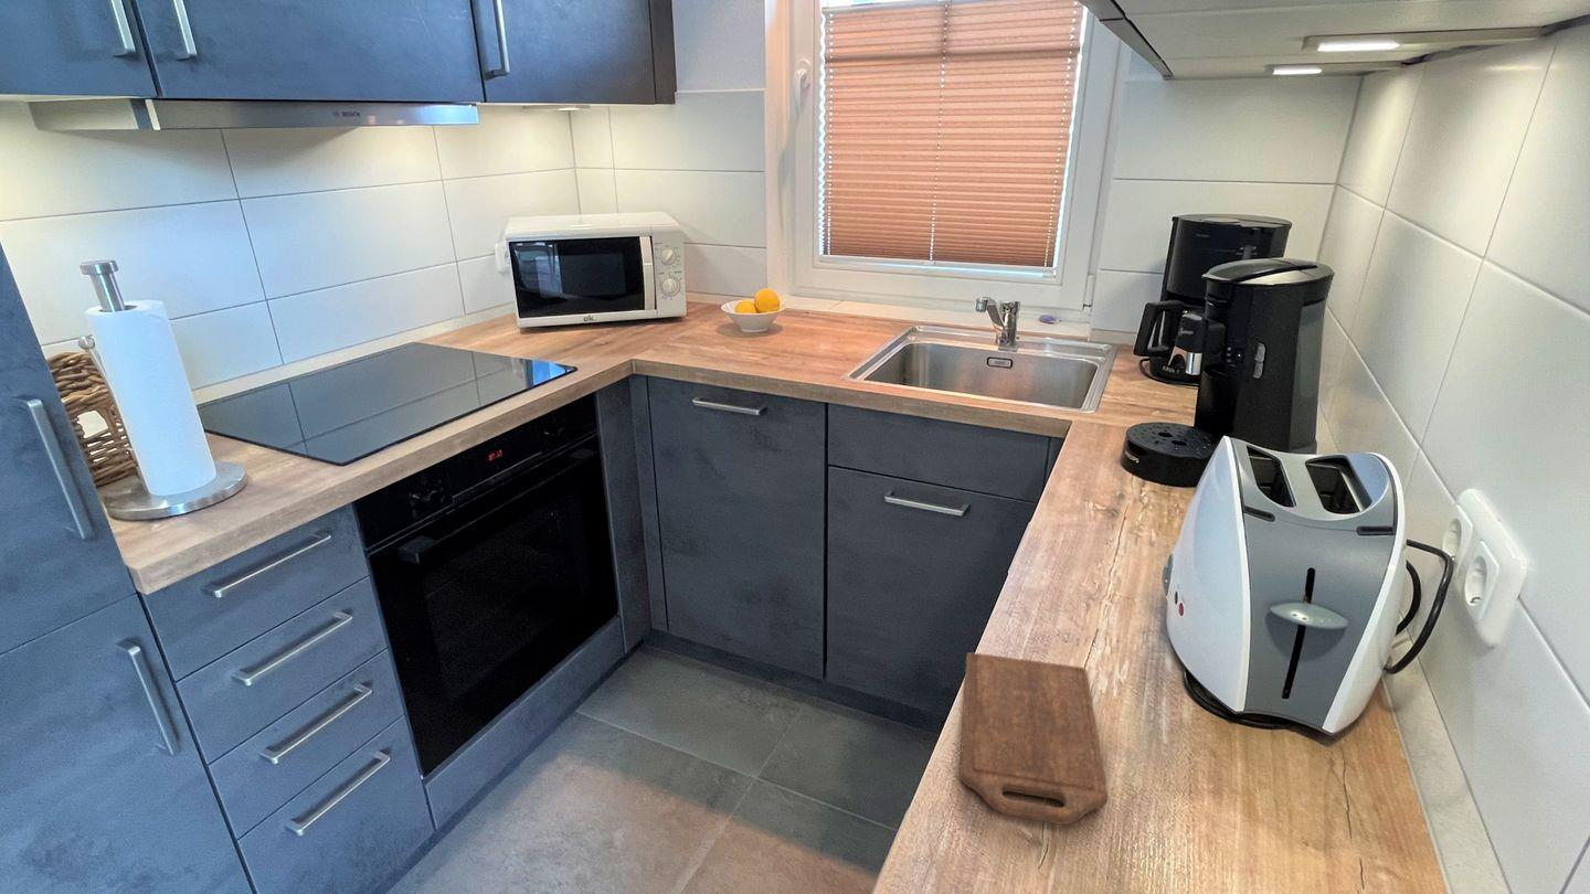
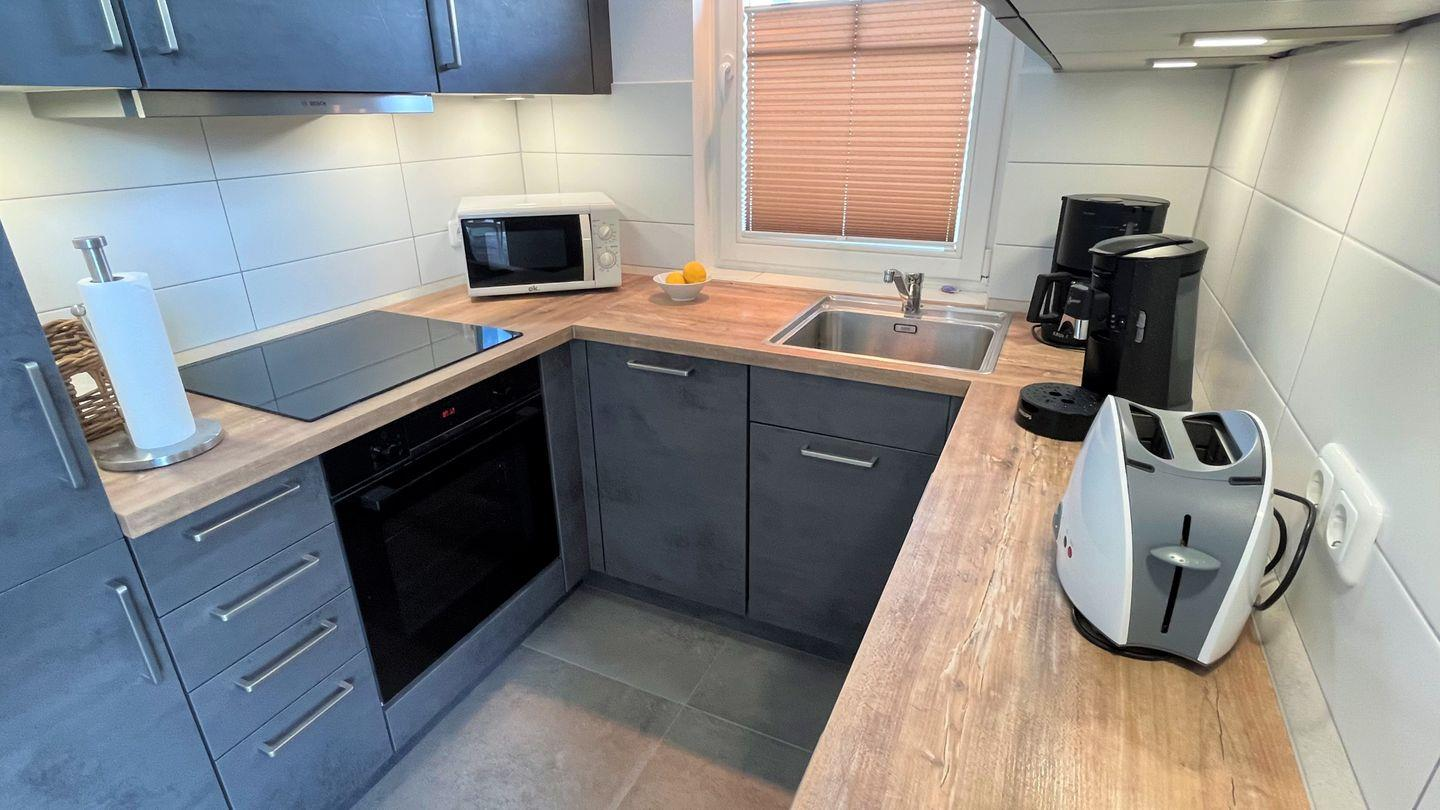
- cutting board [958,651,1110,826]
